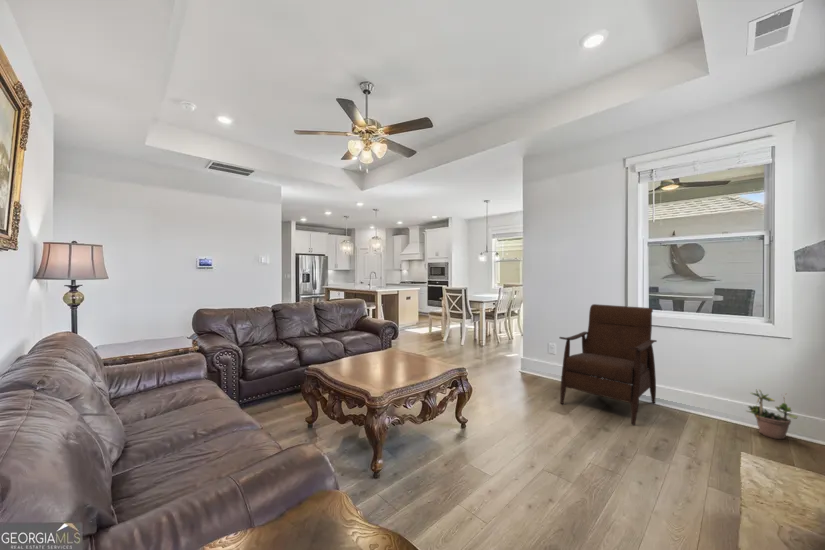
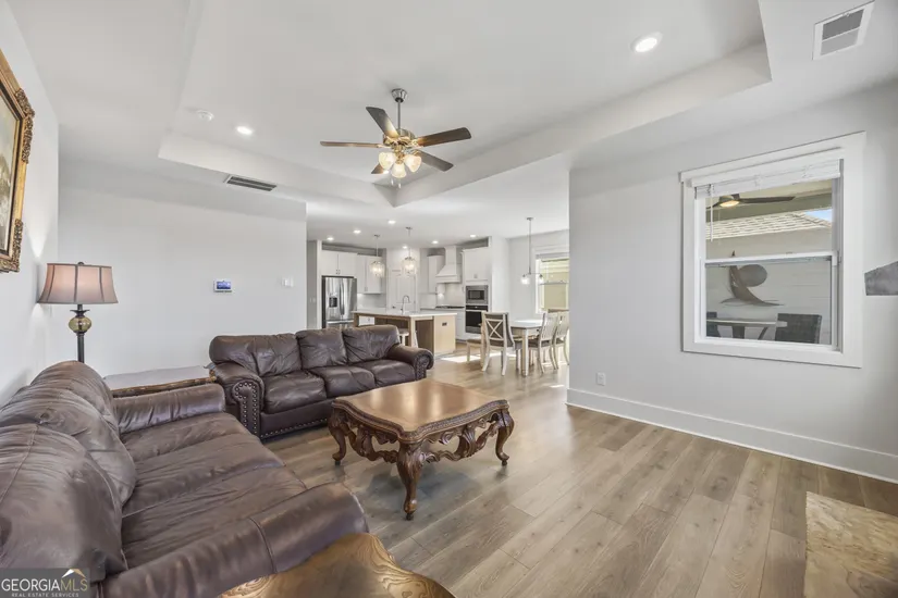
- armchair [559,303,658,426]
- potted plant [745,388,799,440]
